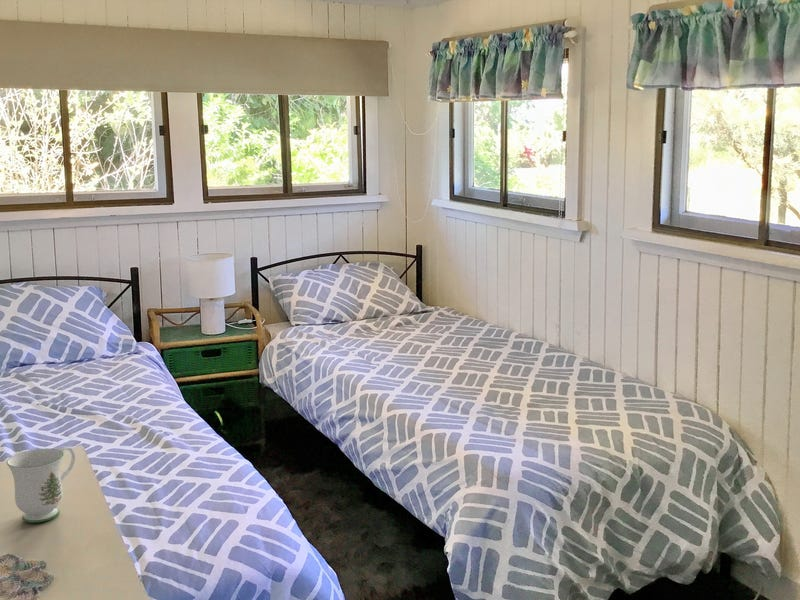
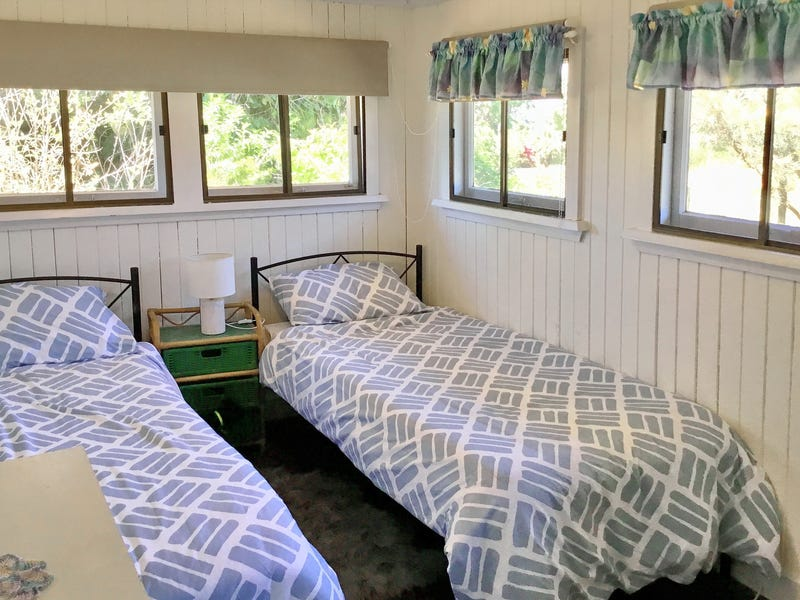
- mug [6,446,76,524]
